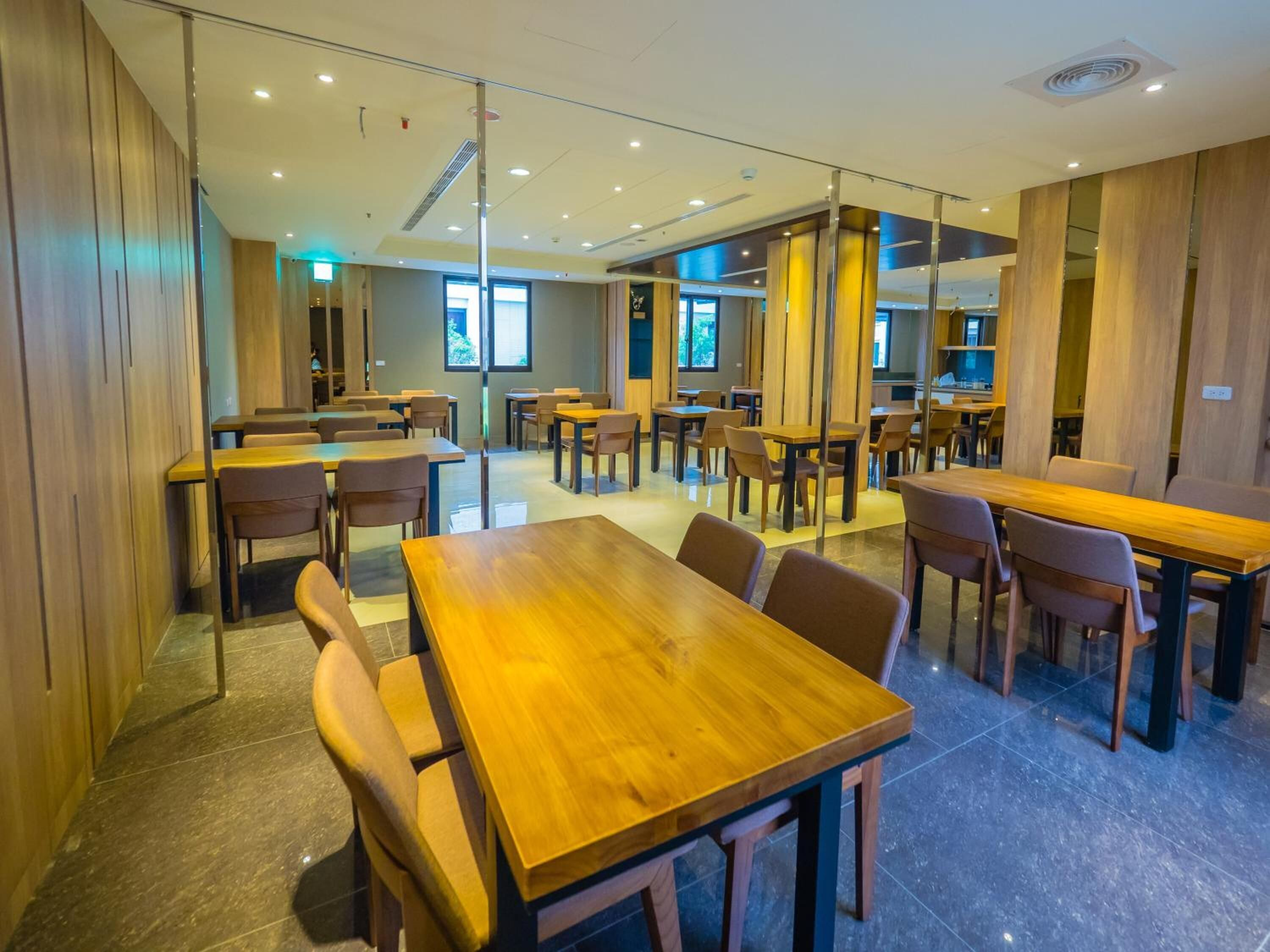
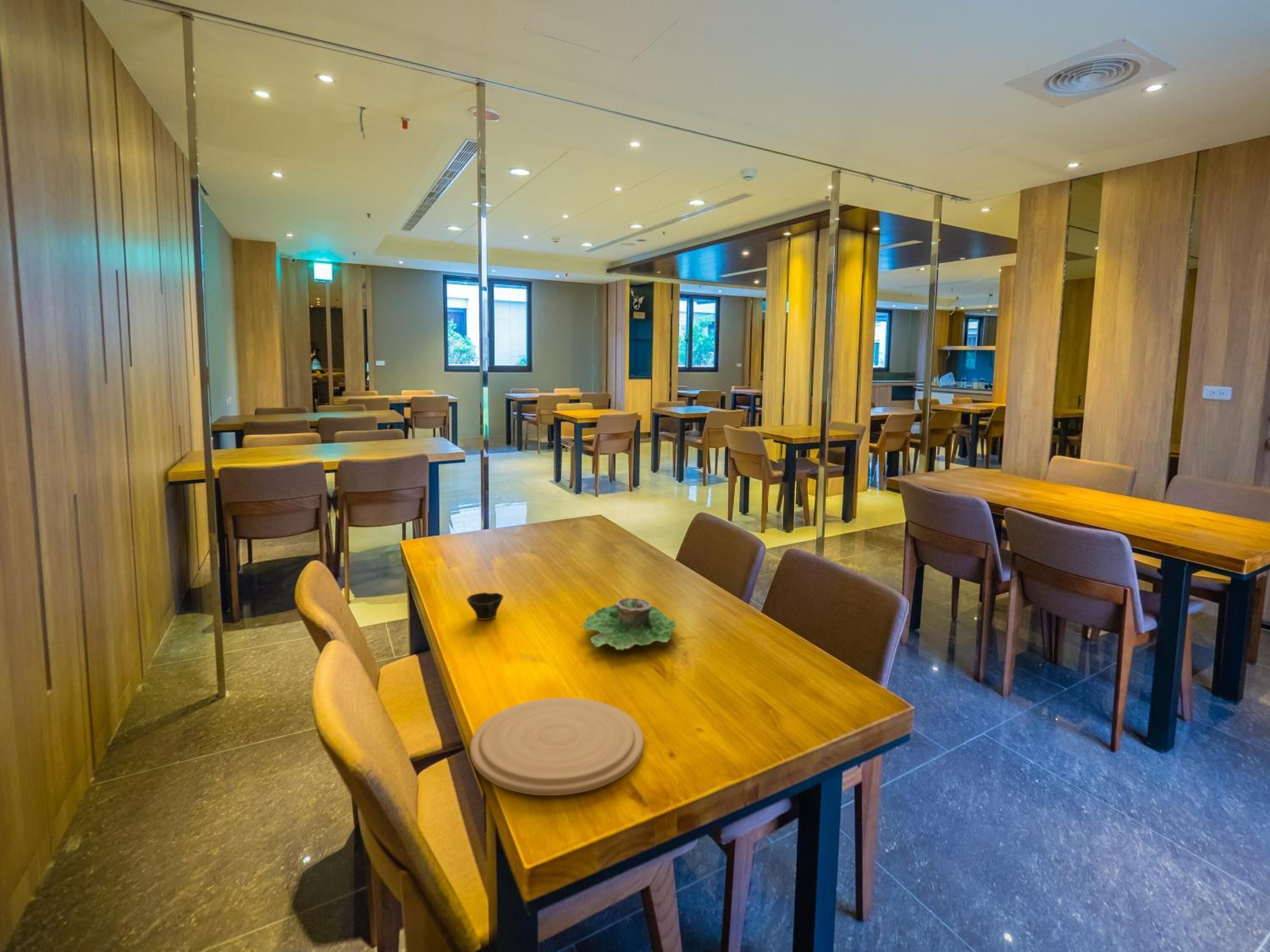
+ cup [467,592,504,620]
+ plate [469,697,644,796]
+ succulent planter [582,597,676,650]
